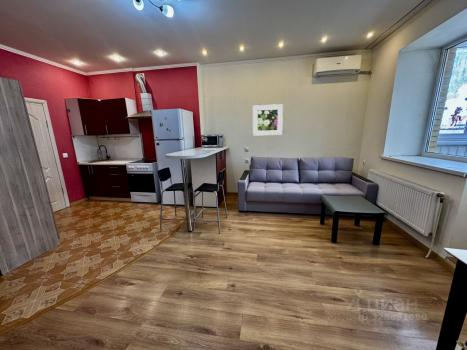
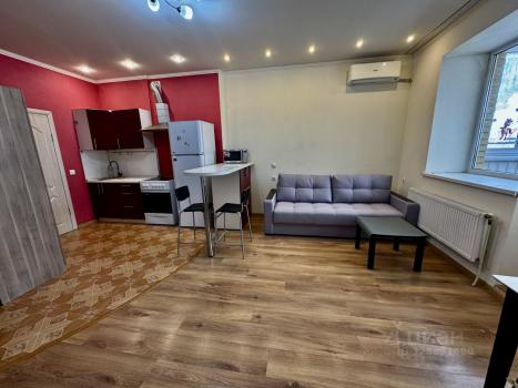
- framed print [252,103,284,136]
